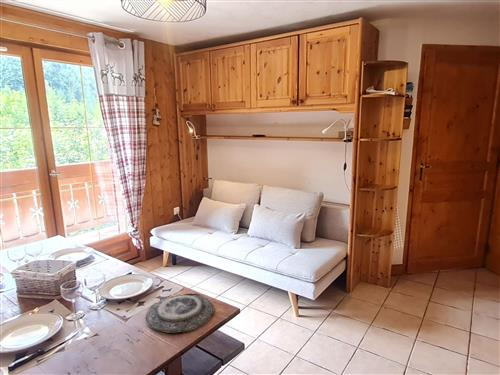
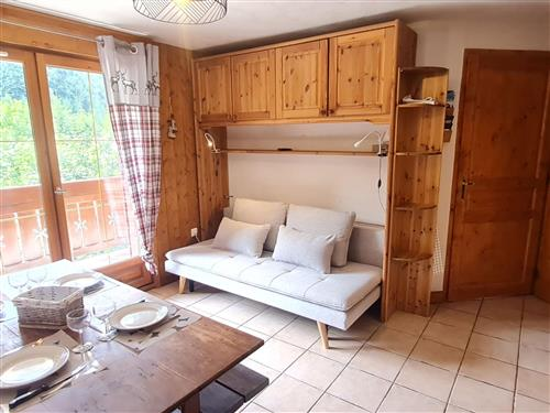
- plate [144,293,215,334]
